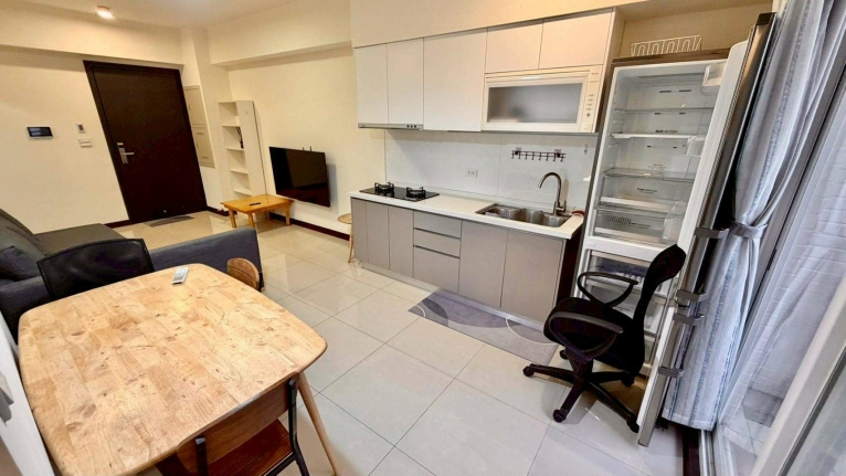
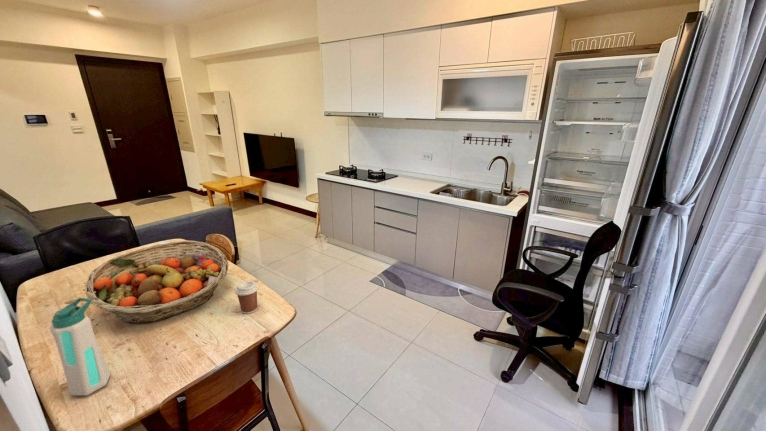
+ water bottle [49,297,111,397]
+ fruit basket [84,240,229,325]
+ coffee cup [234,280,259,315]
